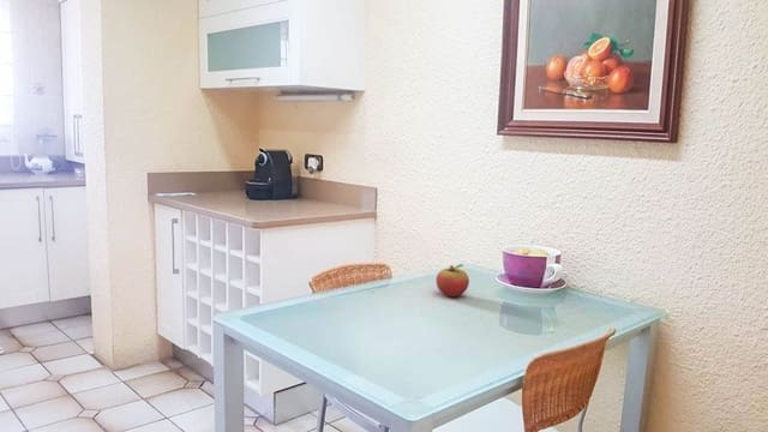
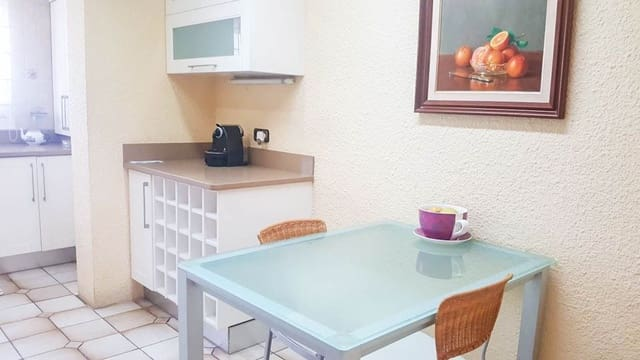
- fruit [434,263,470,298]
